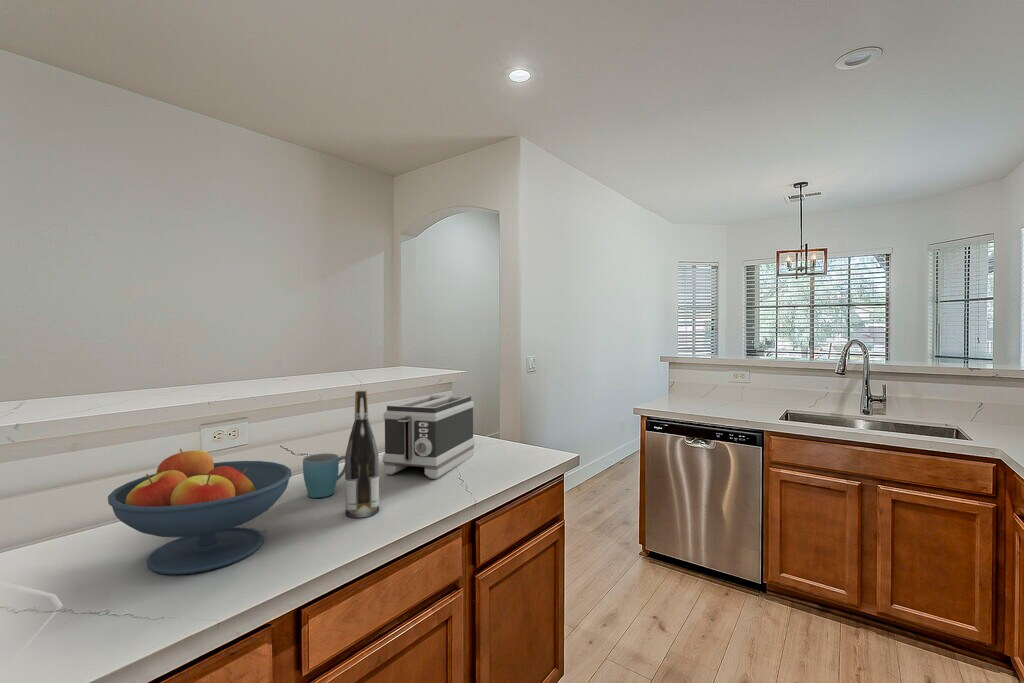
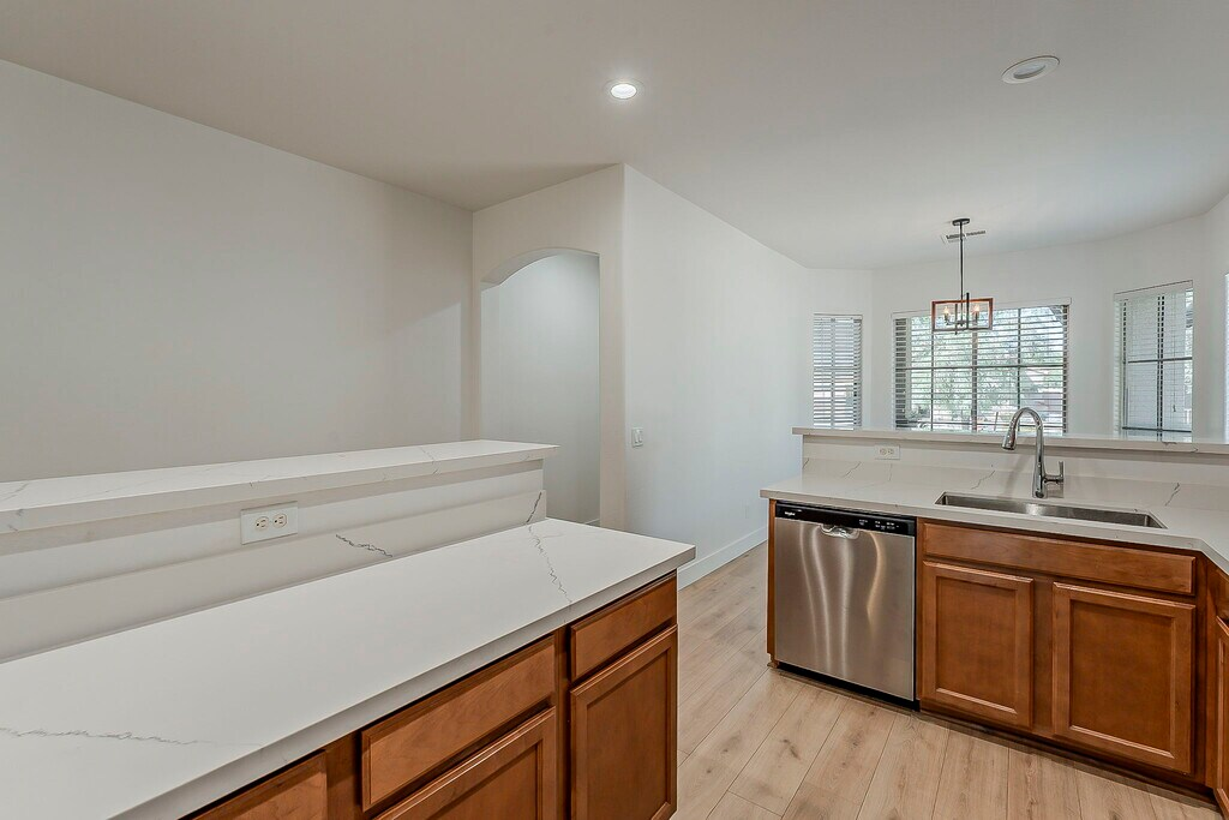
- mug [302,453,345,499]
- wine bottle [344,390,380,519]
- toaster [382,394,476,480]
- fruit bowl [107,448,293,575]
